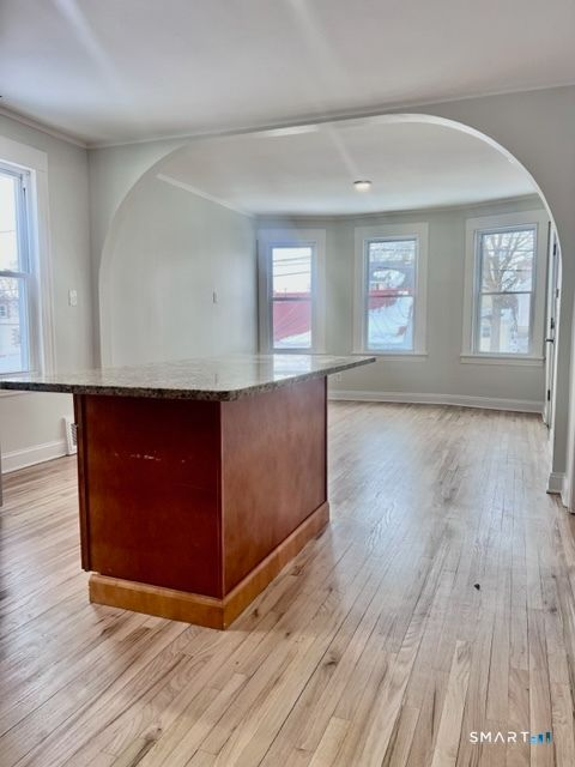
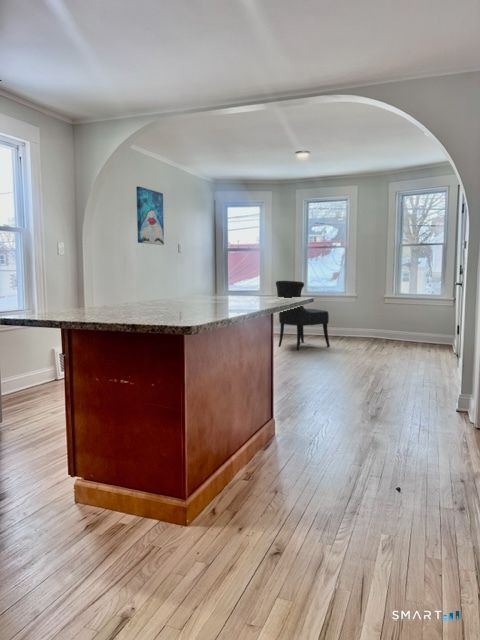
+ dining chair [275,280,331,351]
+ wall art [135,186,165,246]
